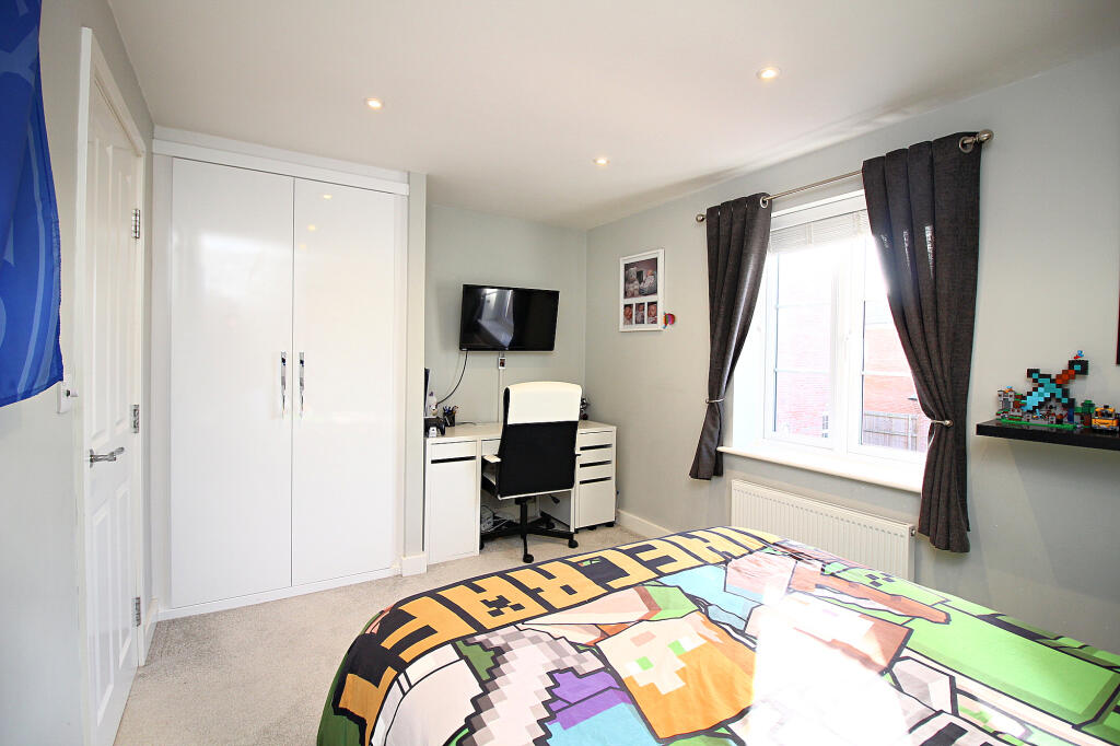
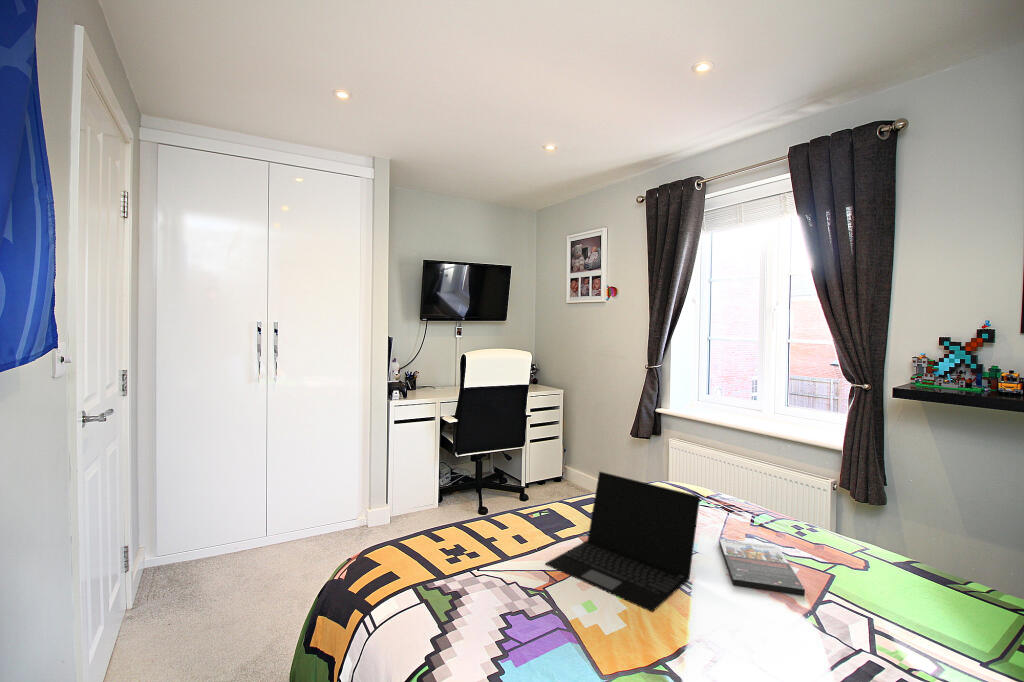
+ comic book [718,539,806,596]
+ laptop [544,470,701,613]
